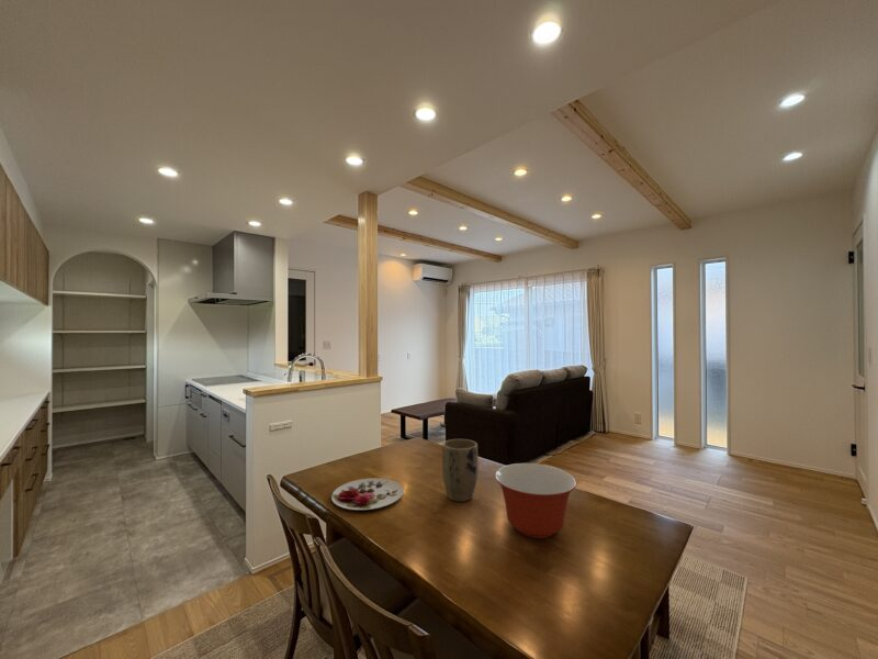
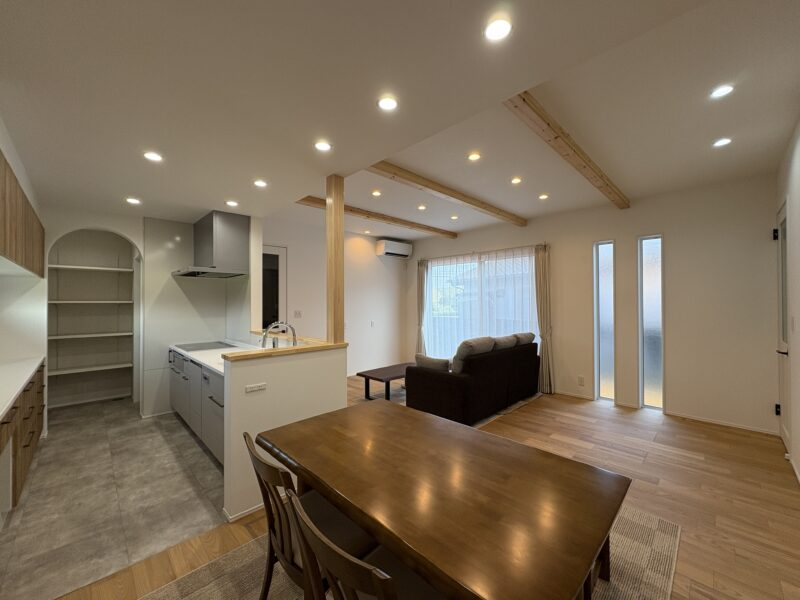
- plate [330,477,405,511]
- plant pot [441,438,480,503]
- mixing bowl [494,462,577,539]
